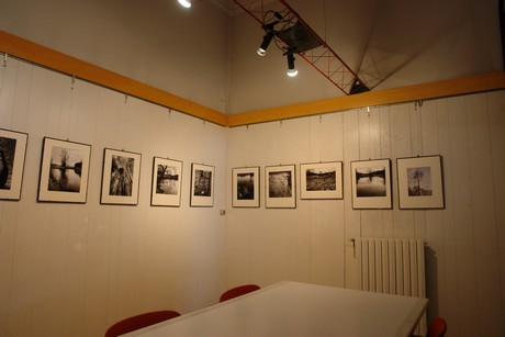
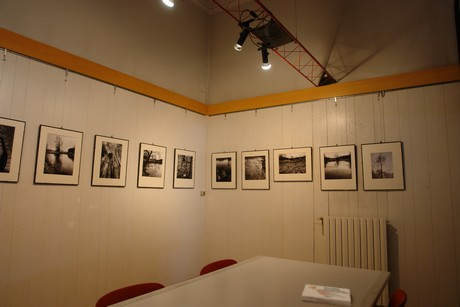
+ book [301,283,352,307]
